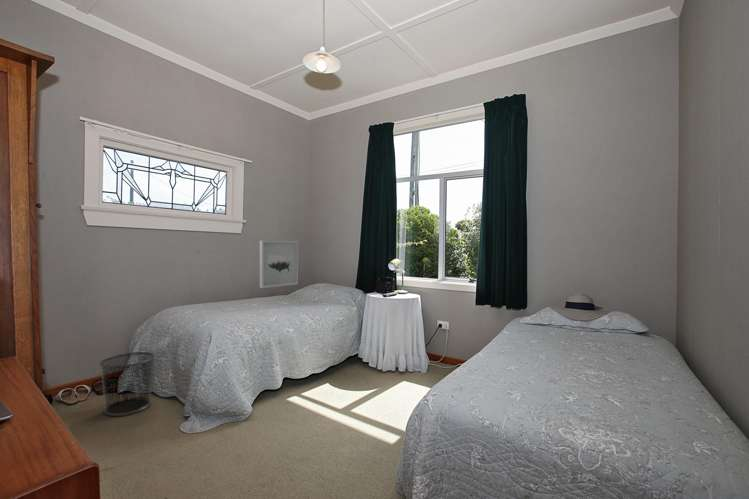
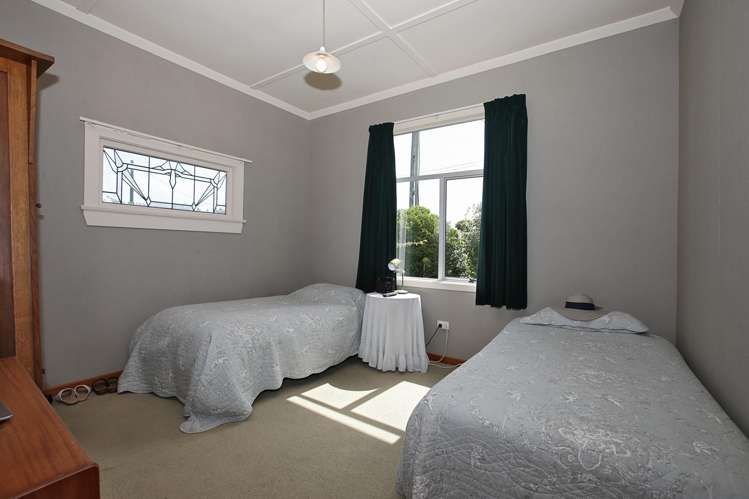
- wall art [259,240,299,289]
- waste bin [98,351,156,417]
